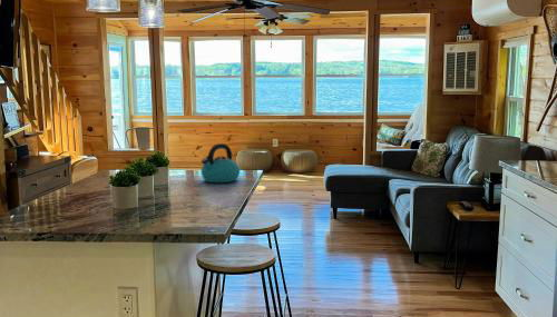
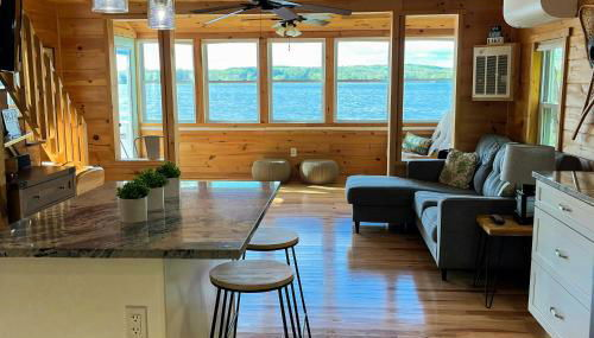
- kettle [201,142,241,184]
